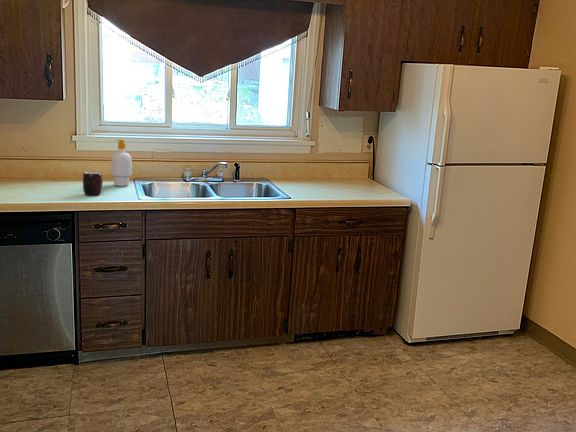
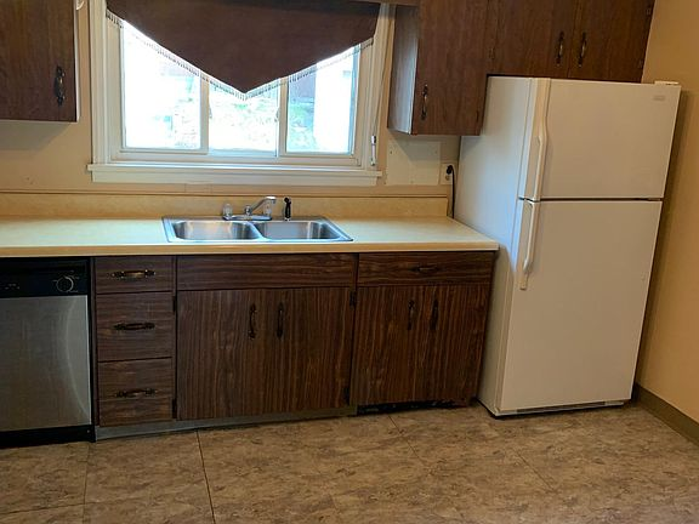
- mug [82,170,104,197]
- soap bottle [111,139,133,187]
